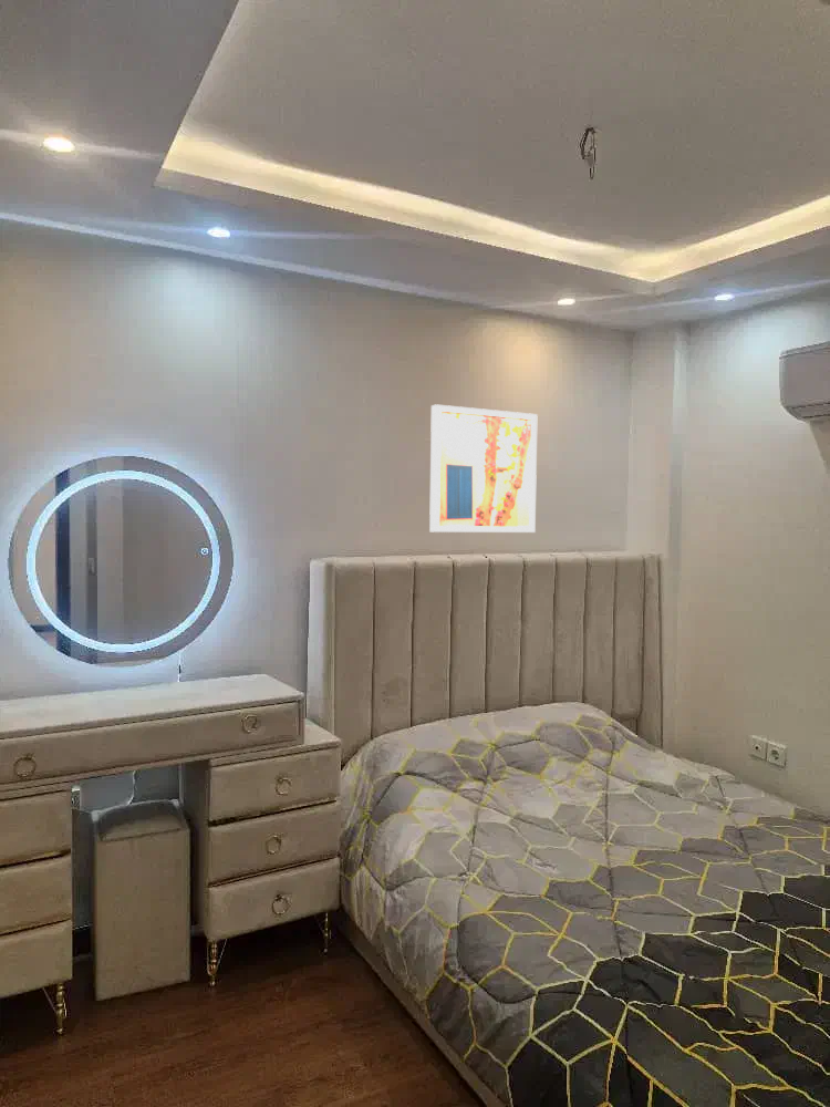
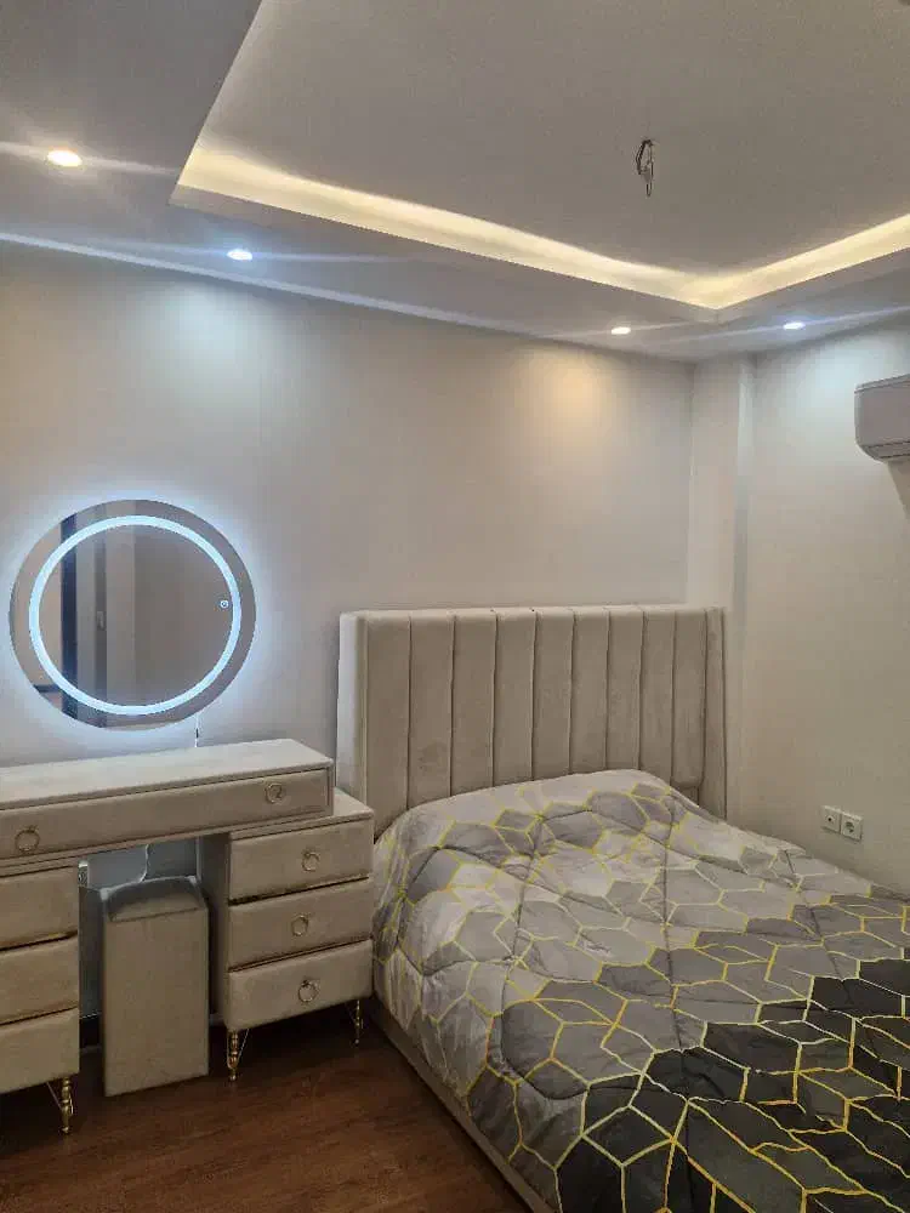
- wall art [428,403,539,534]
